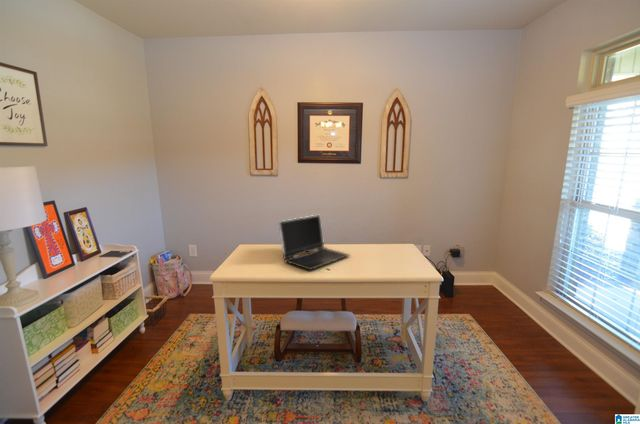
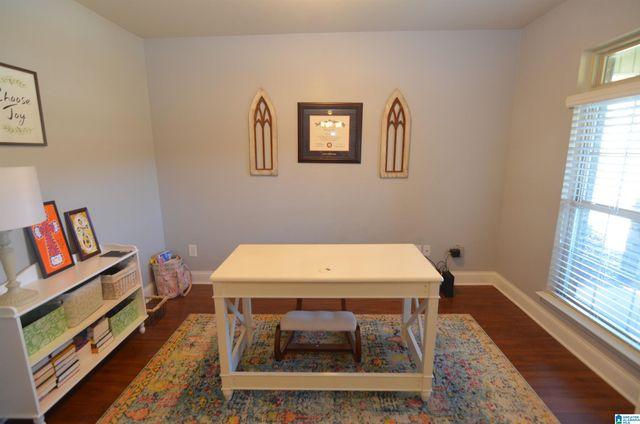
- laptop computer [278,214,351,271]
